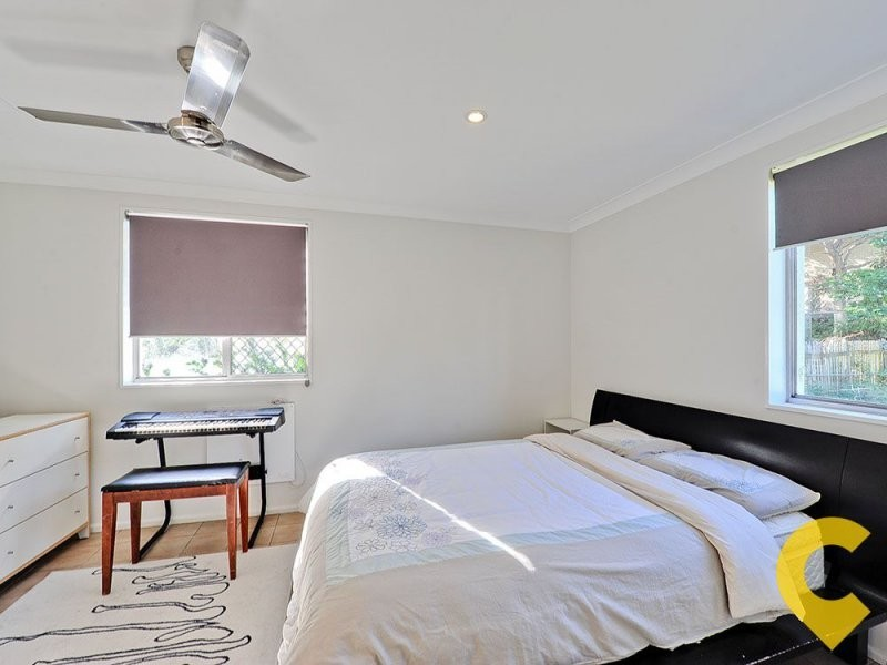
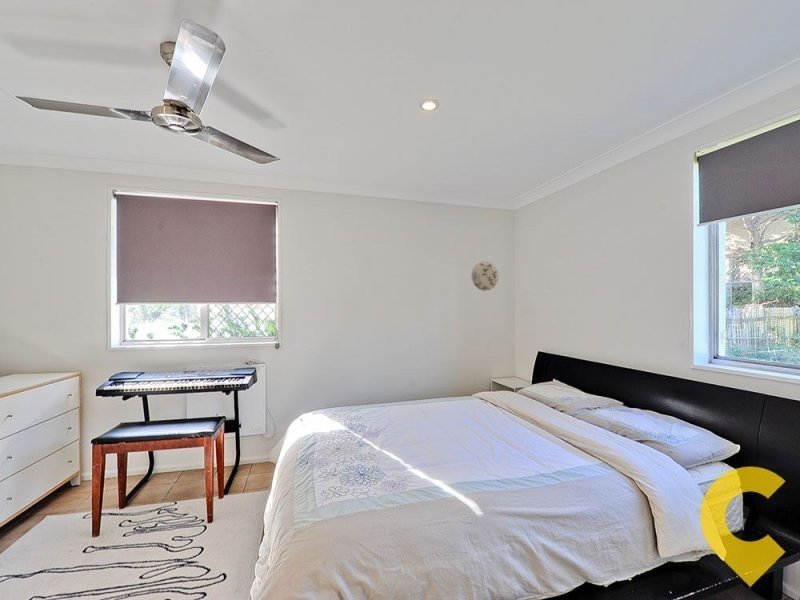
+ decorative plate [471,260,500,292]
